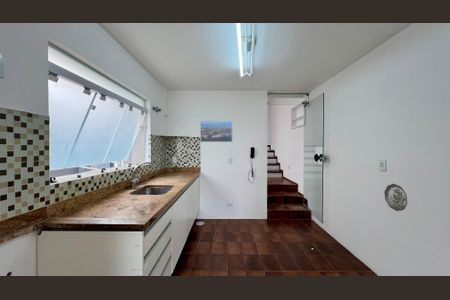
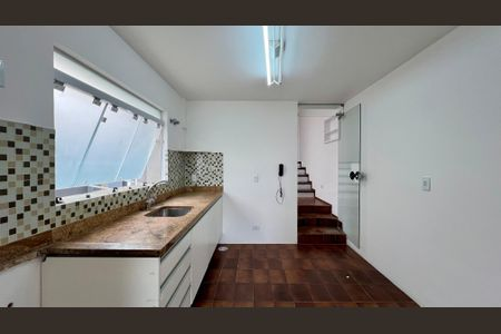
- decorative plate [384,183,408,212]
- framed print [199,119,233,143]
